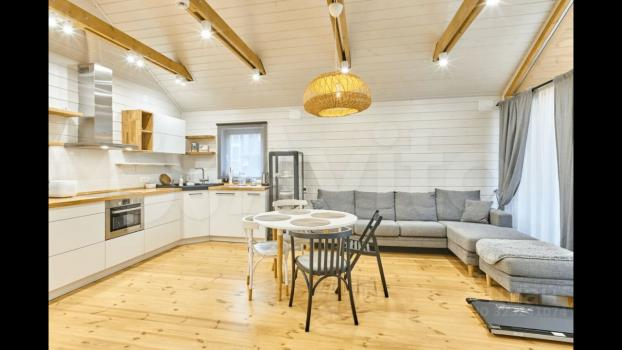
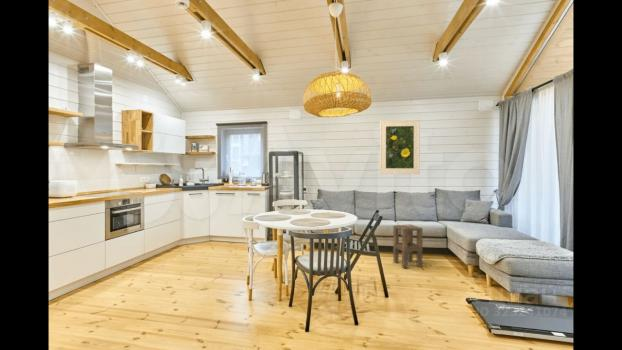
+ side table [392,224,423,269]
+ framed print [379,119,421,175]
